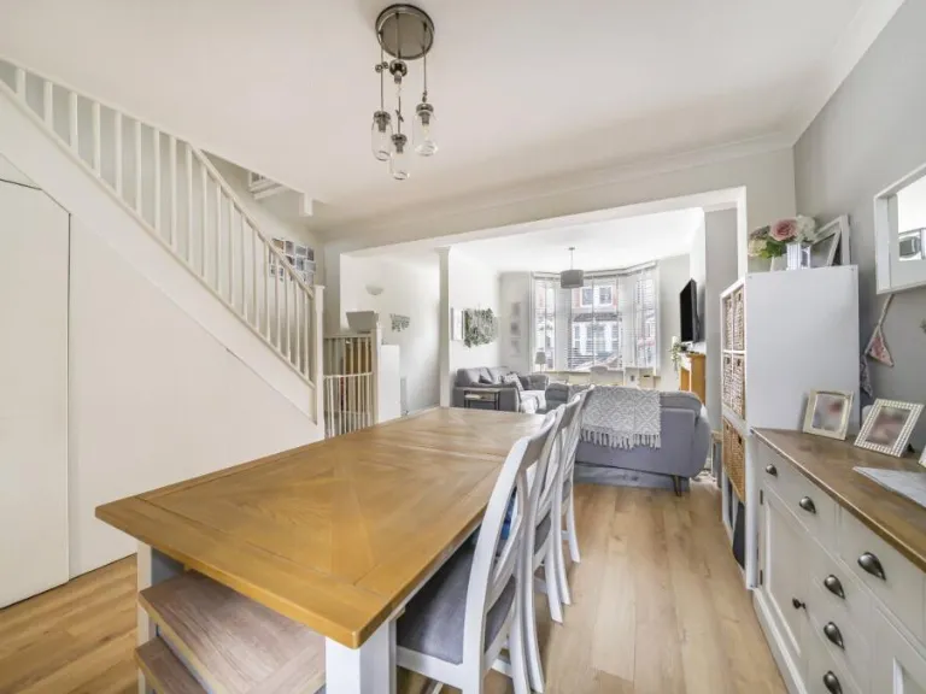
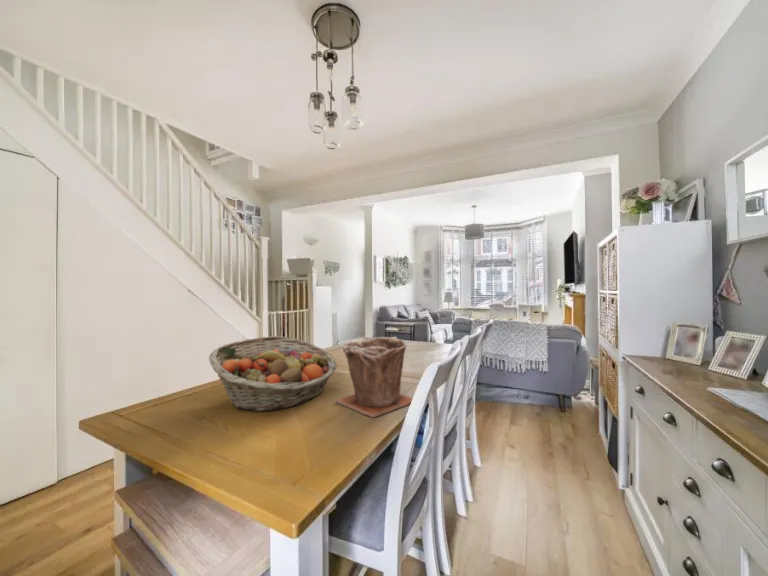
+ plant pot [335,336,413,419]
+ fruit basket [208,335,337,413]
